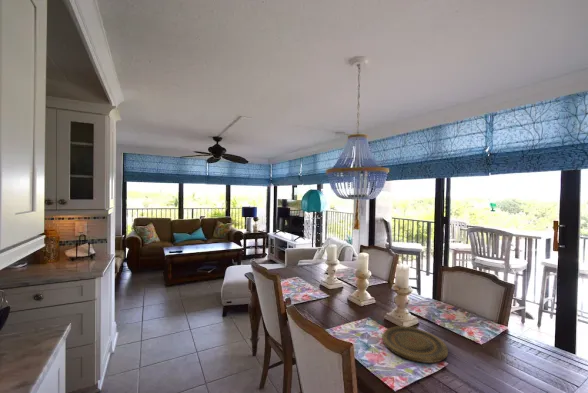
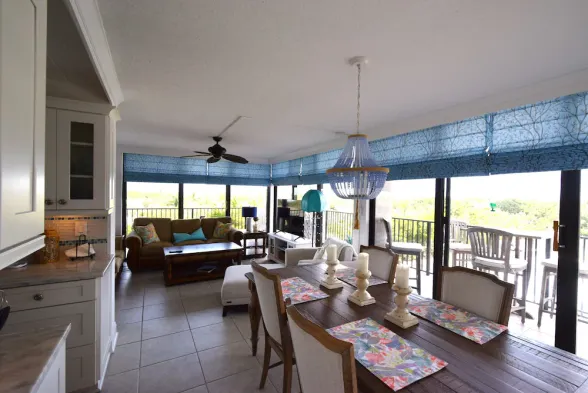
- plate [381,325,449,364]
